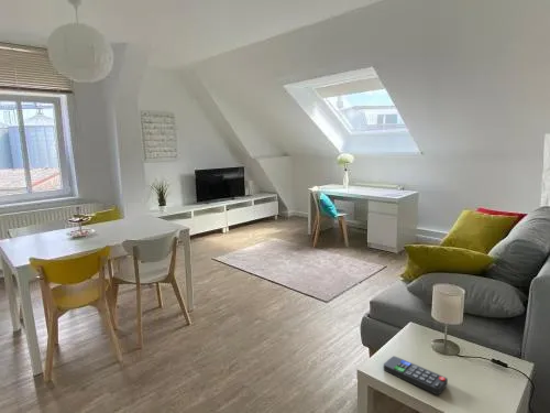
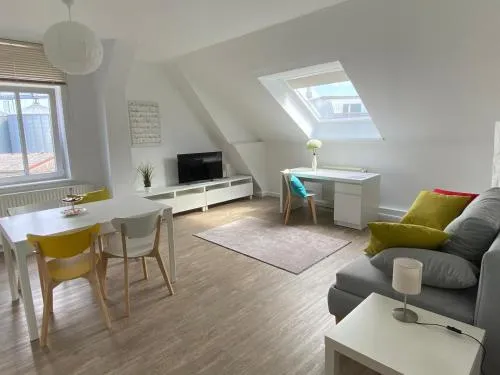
- remote control [383,355,449,395]
